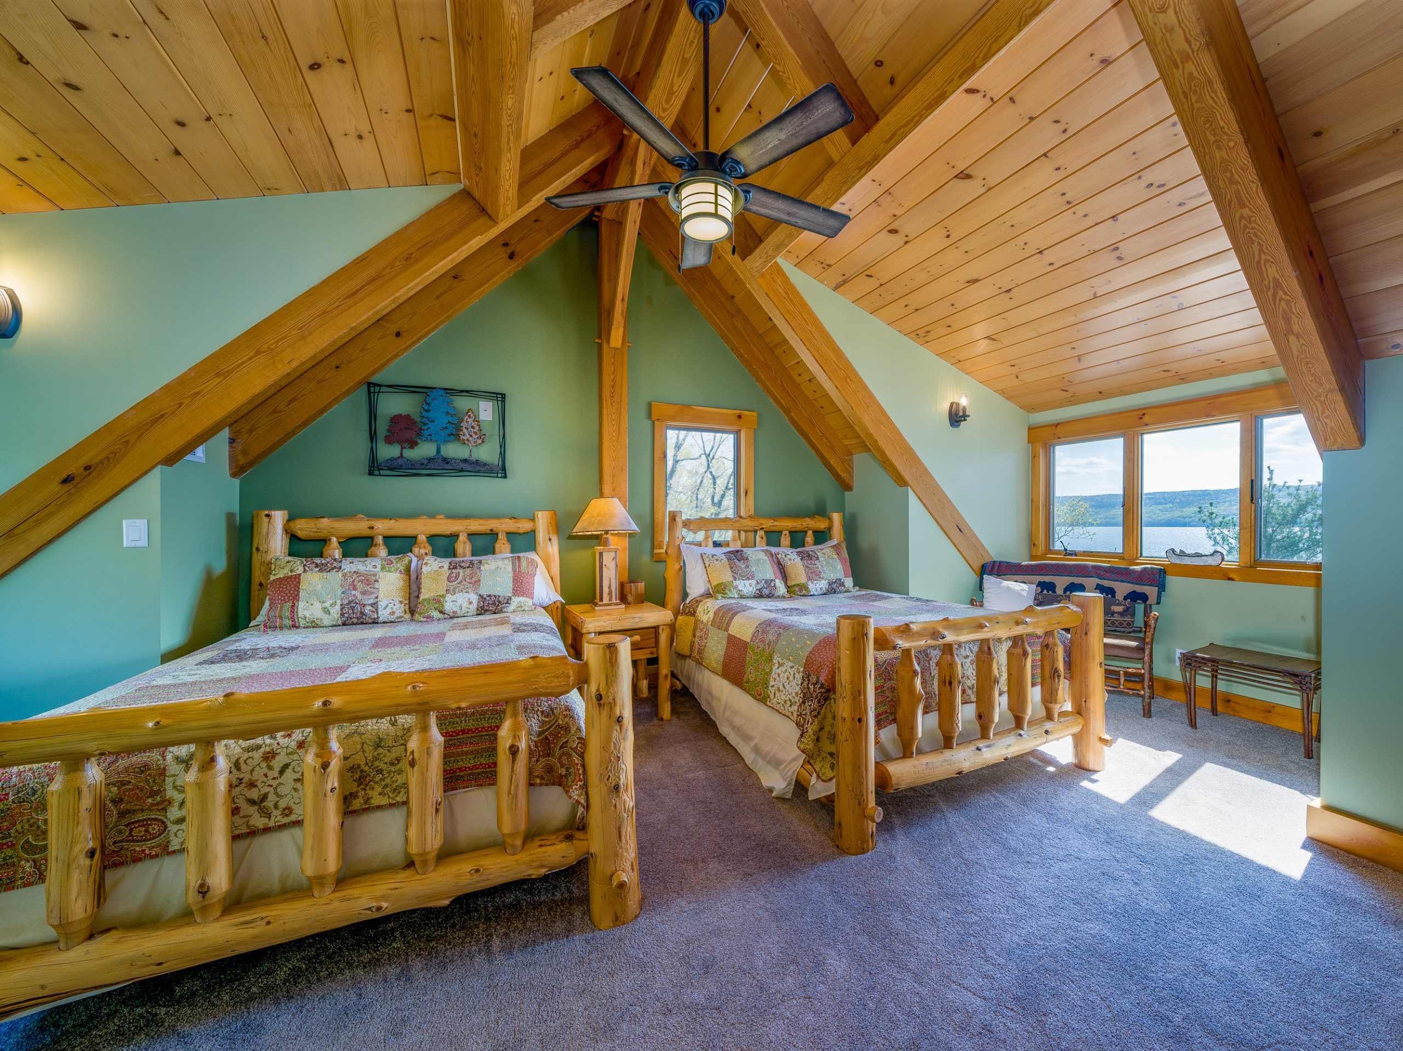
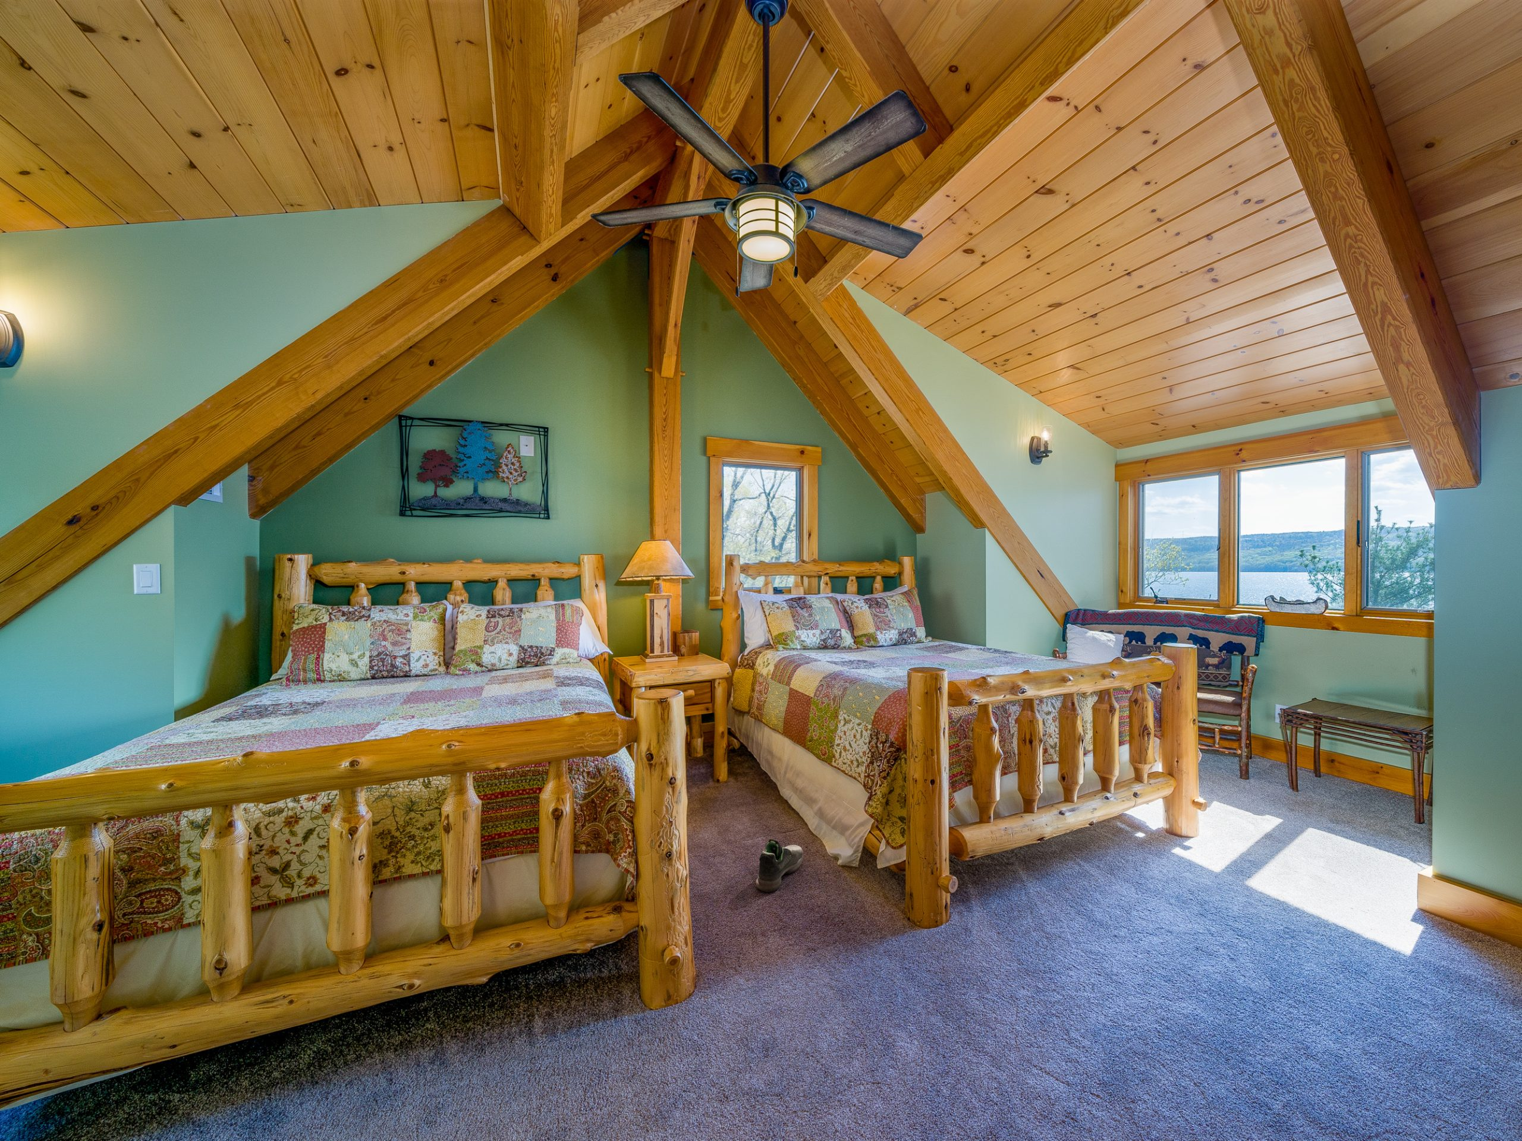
+ shoe [755,839,804,893]
